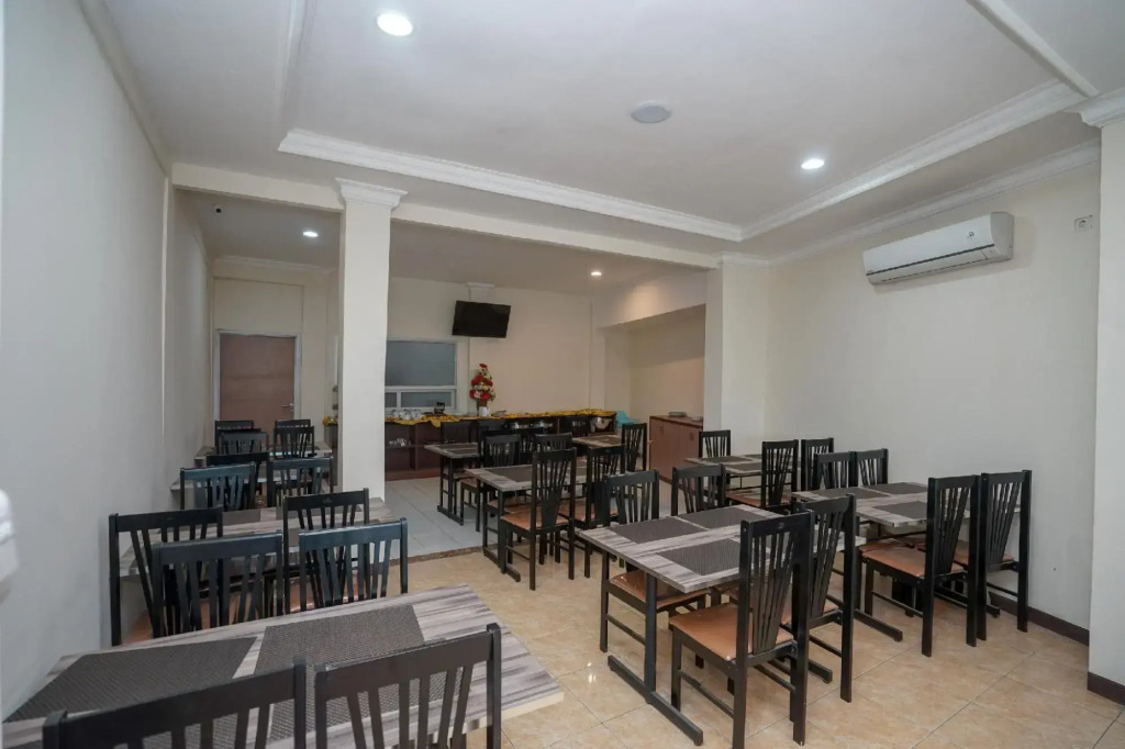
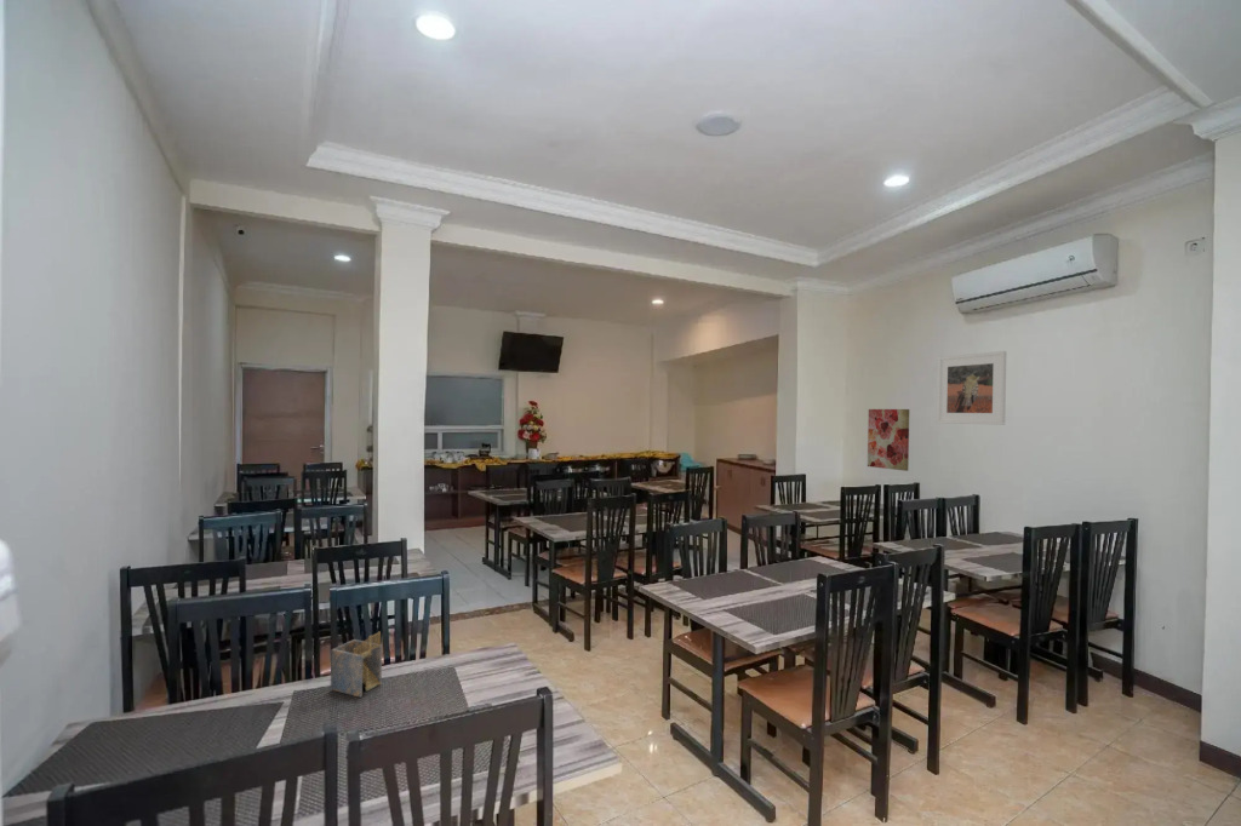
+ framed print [936,350,1007,426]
+ wall art [867,408,910,472]
+ napkin holder [330,630,383,699]
